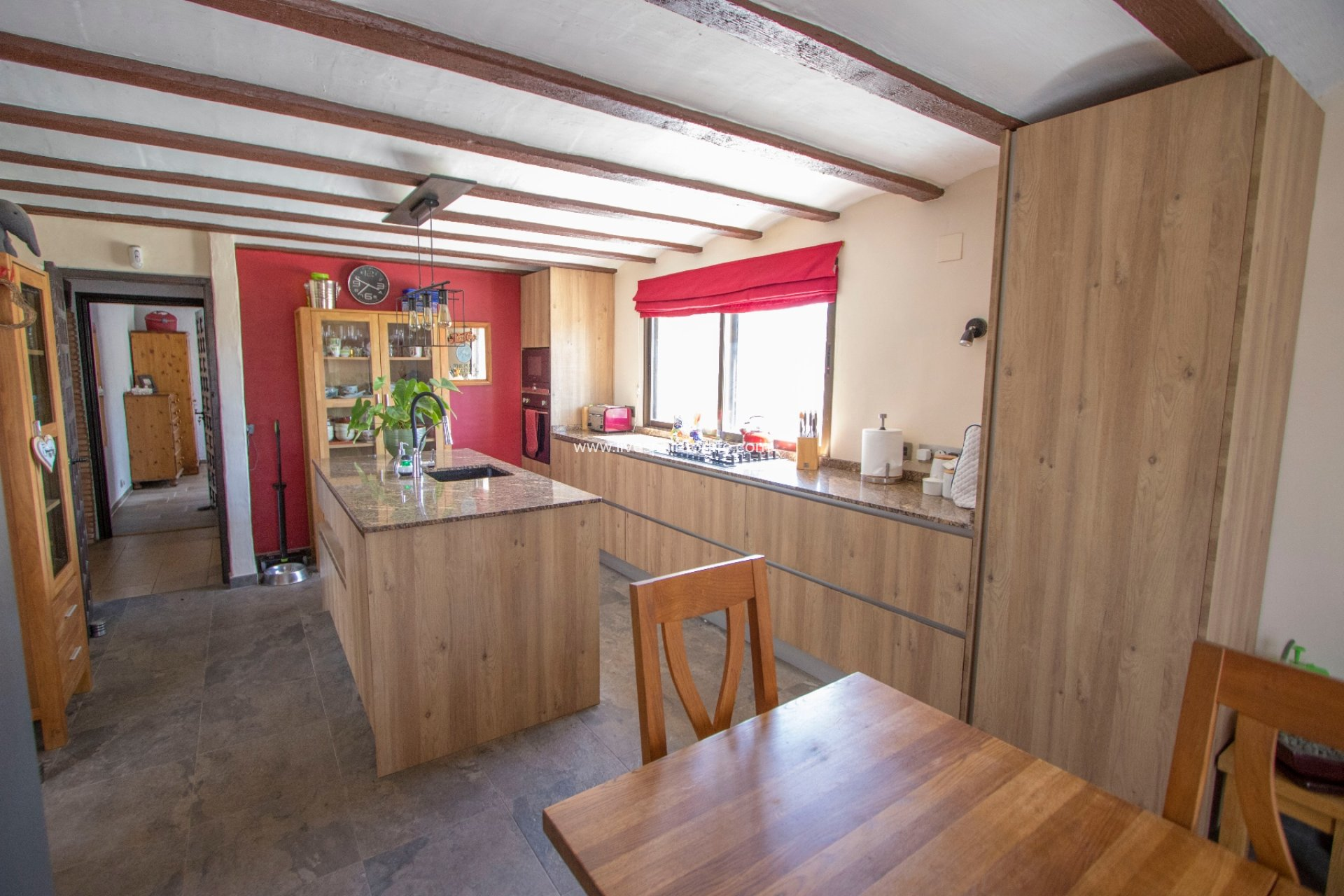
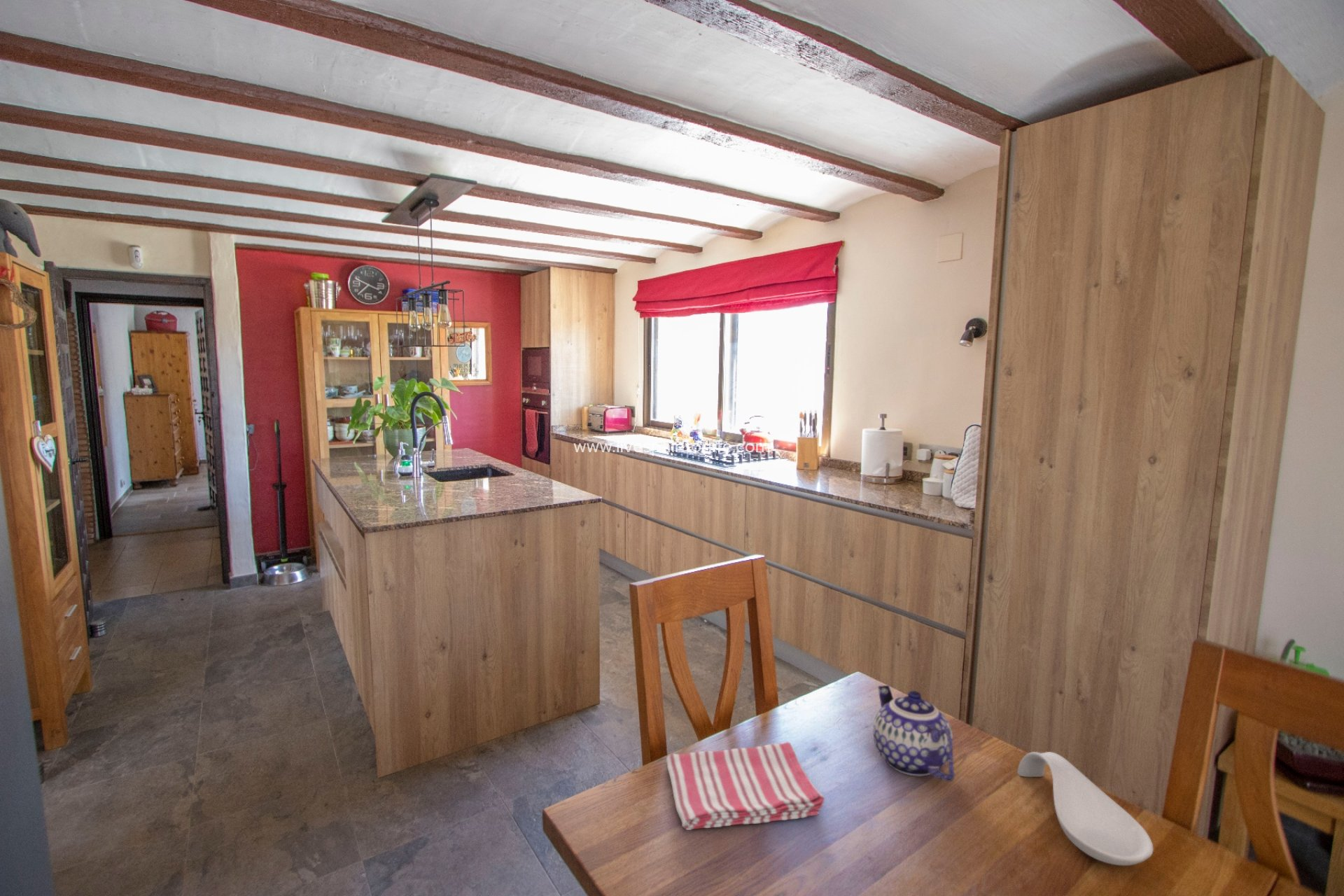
+ spoon rest [1016,751,1154,866]
+ dish towel [666,742,825,831]
+ teapot [873,685,956,783]
